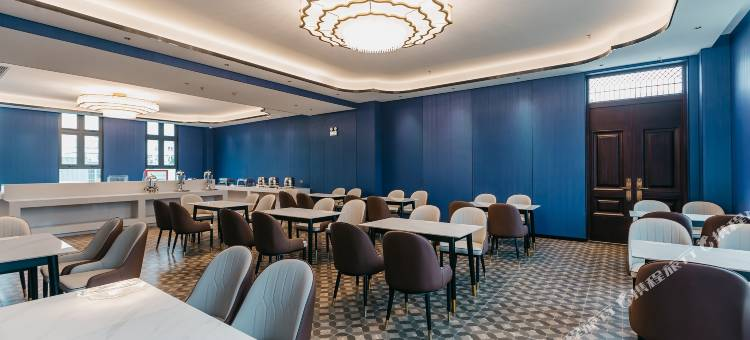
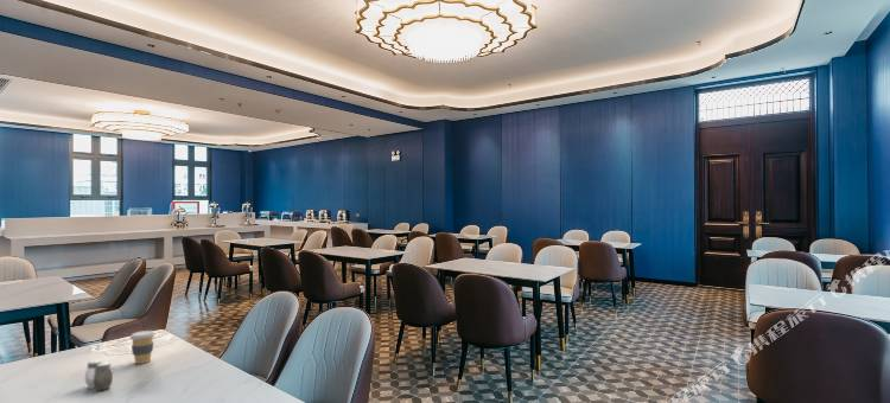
+ coffee cup [128,330,157,365]
+ salt and pepper shaker [84,359,114,392]
